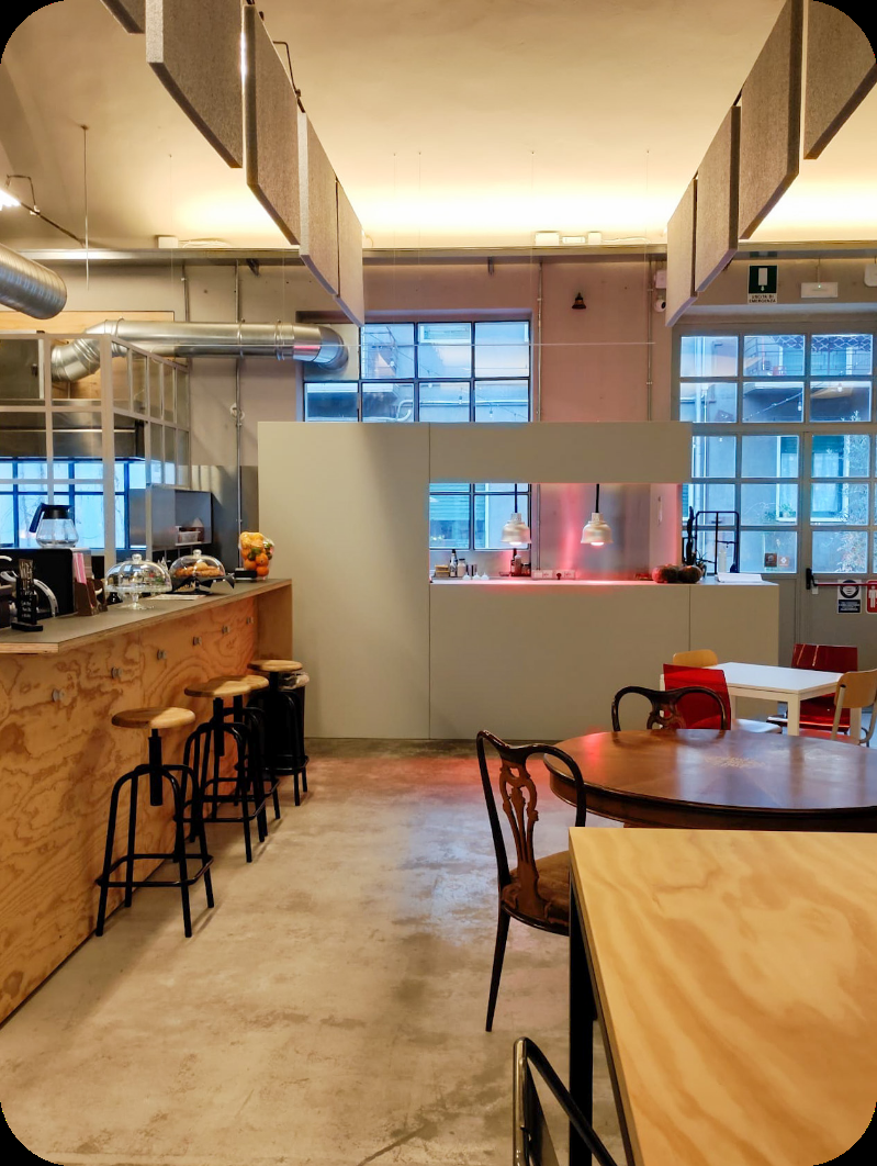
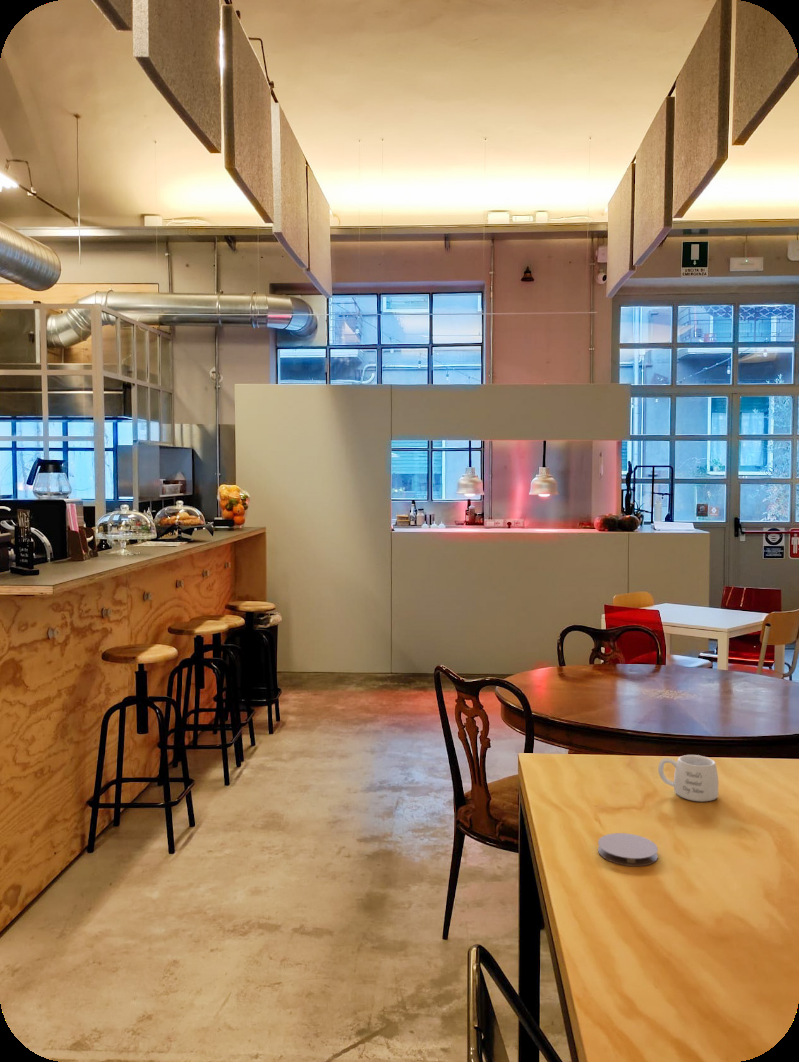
+ coaster [597,832,659,867]
+ mug [657,754,719,803]
